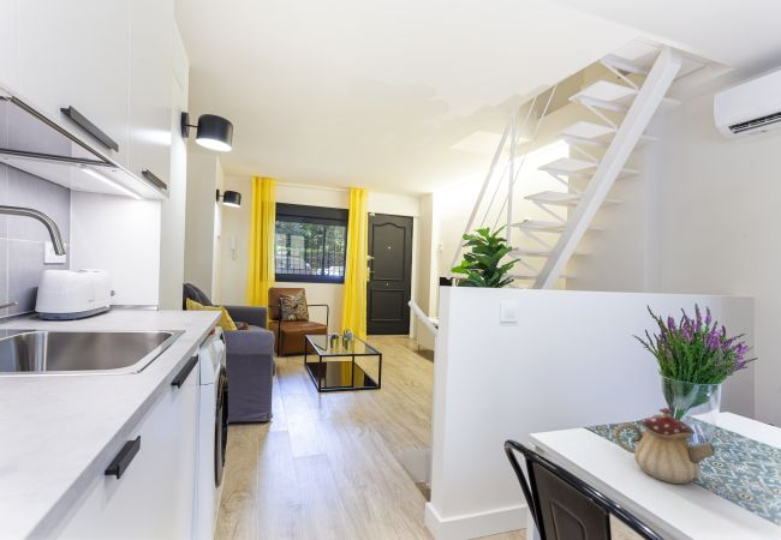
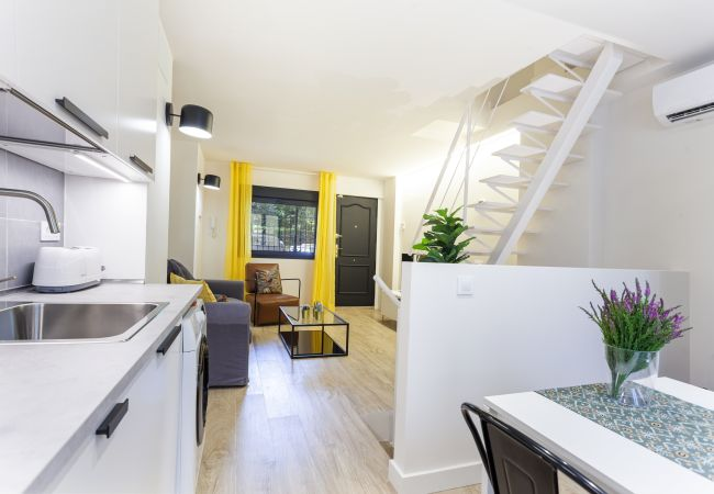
- teapot [613,407,716,485]
